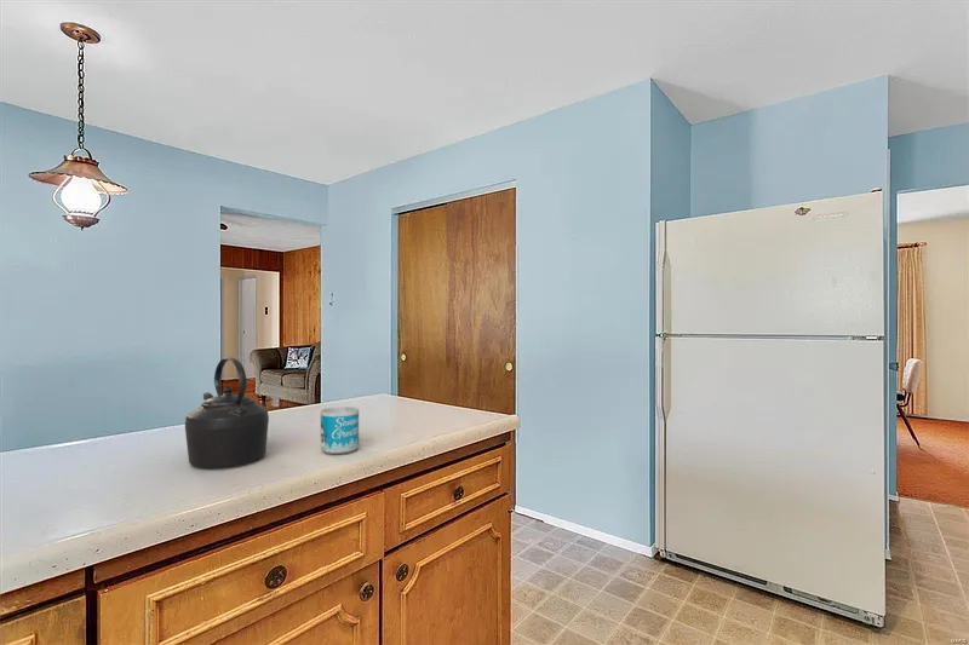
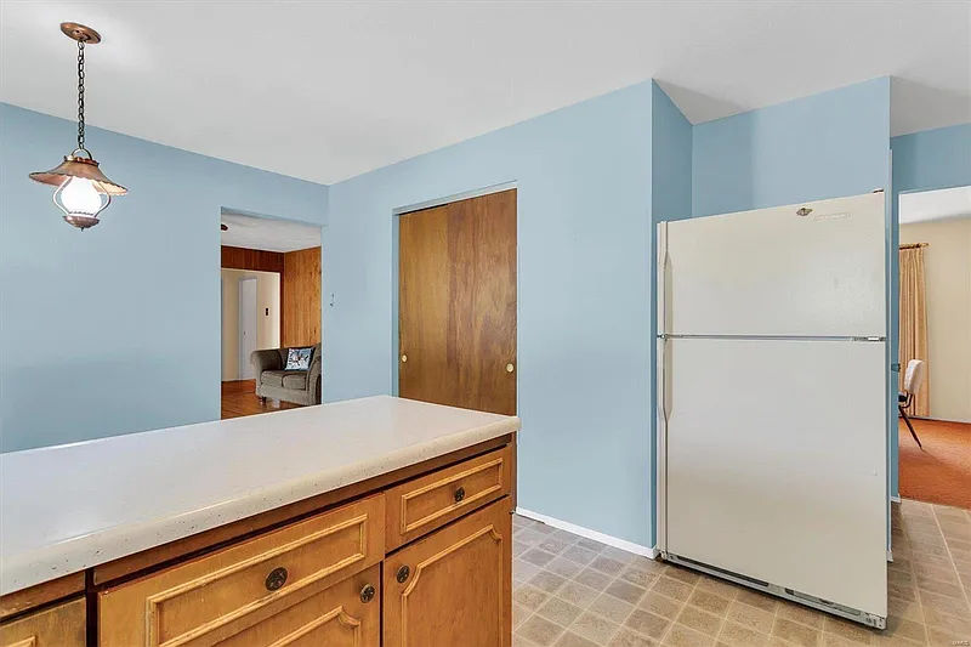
- kettle [184,357,270,468]
- mug [320,405,360,455]
